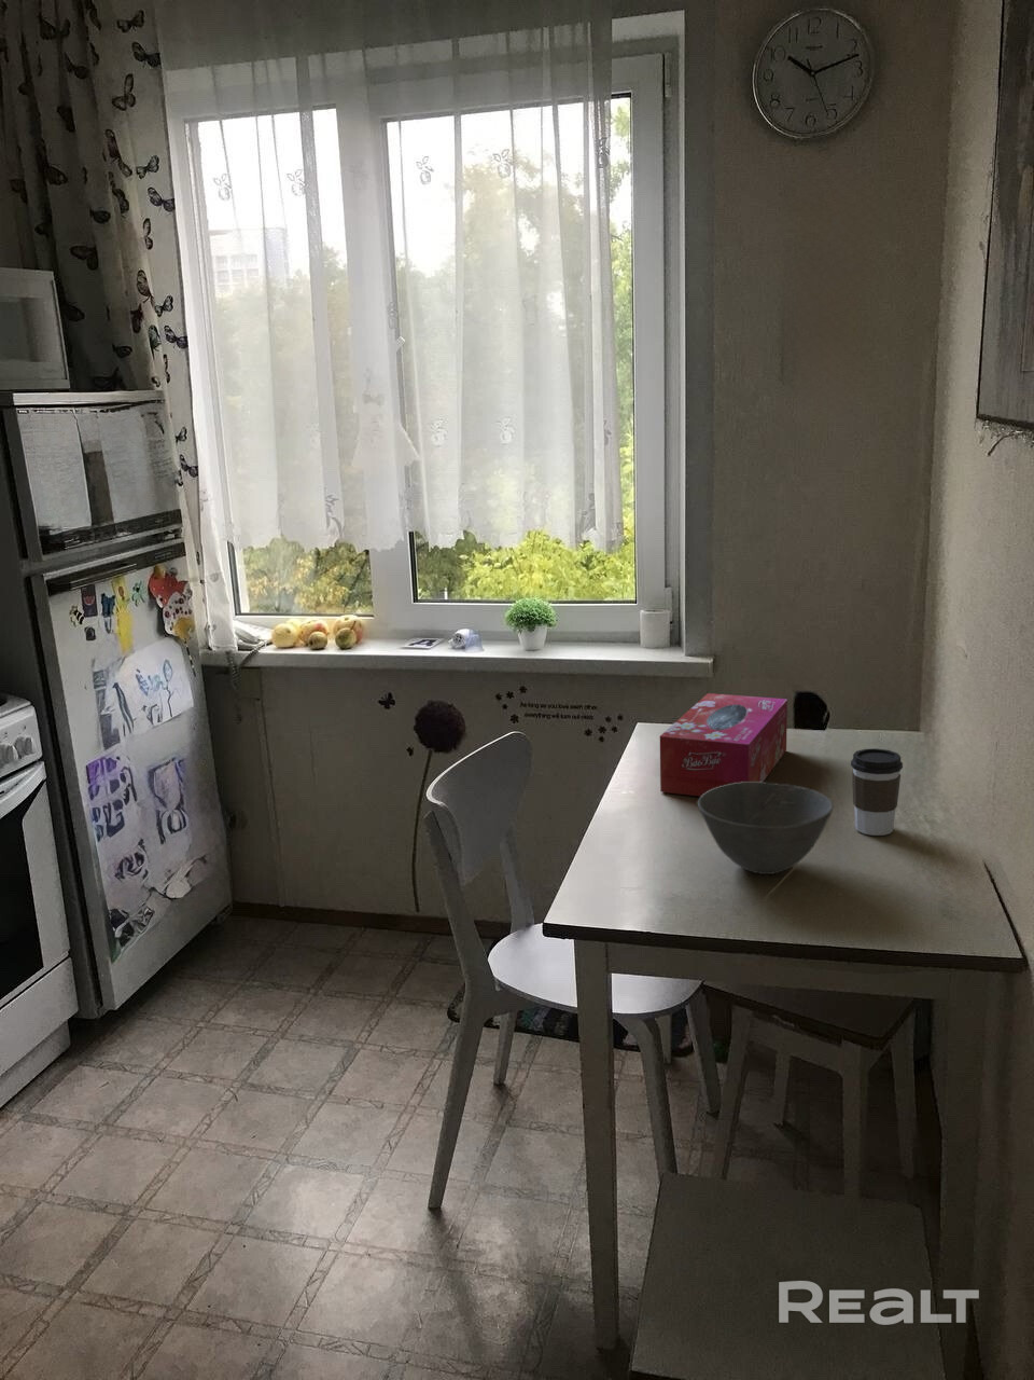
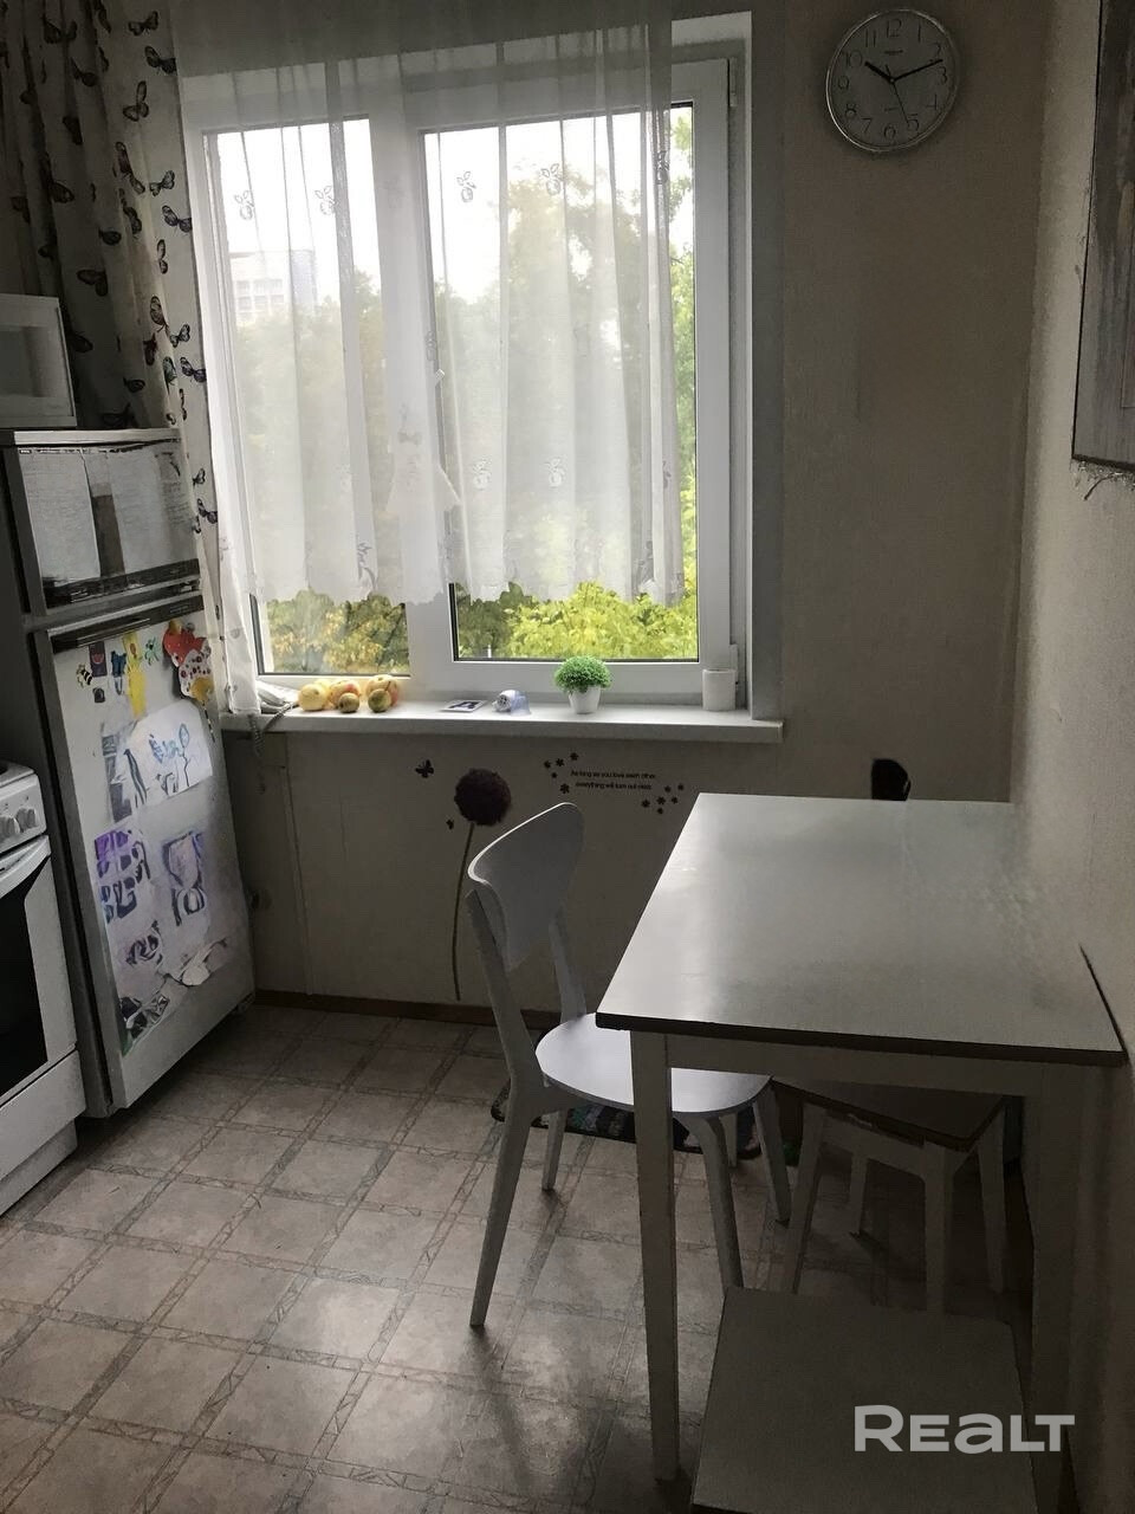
- tissue box [659,692,789,798]
- coffee cup [849,748,904,837]
- bowl [697,781,834,876]
